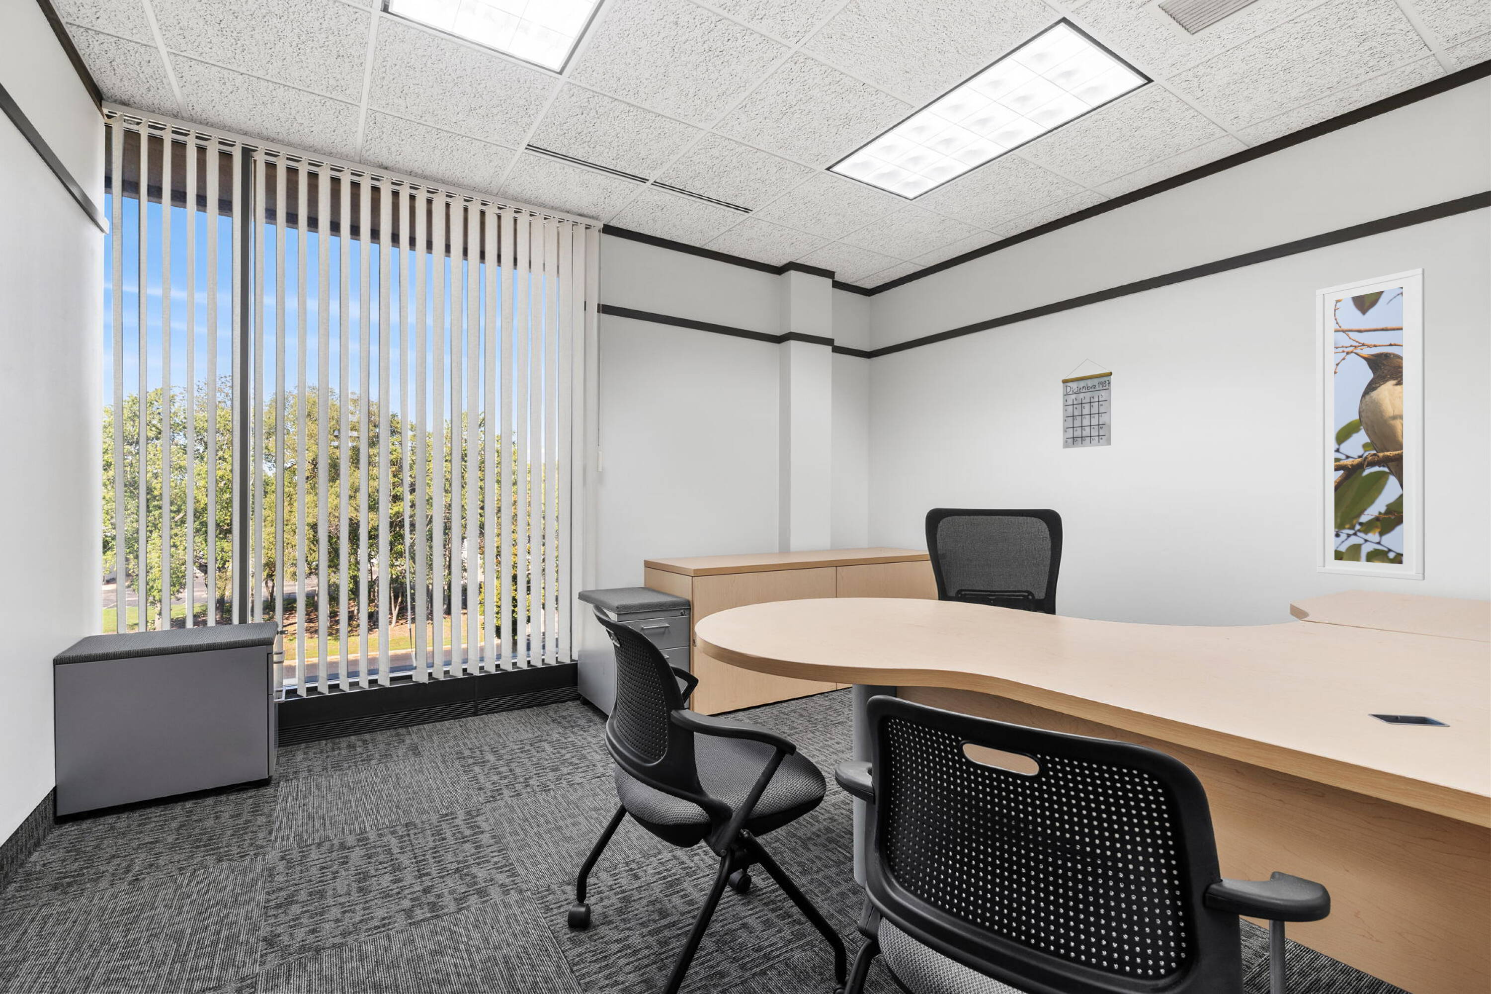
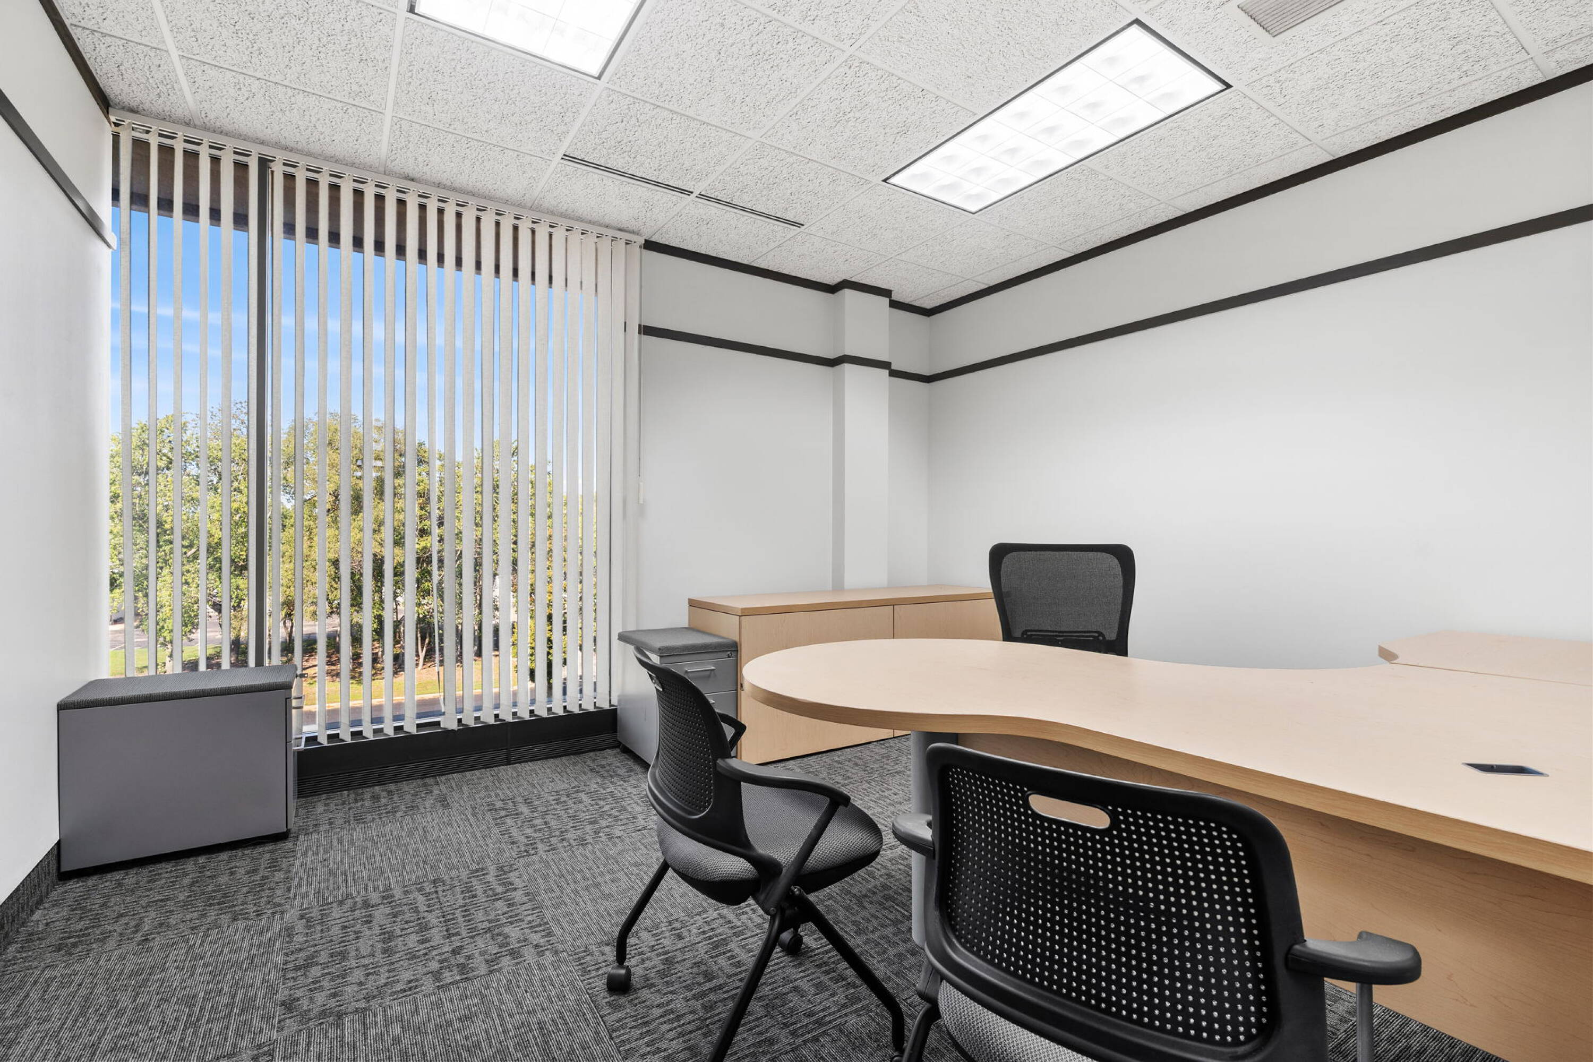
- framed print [1316,267,1426,581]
- calendar [1061,358,1113,449]
